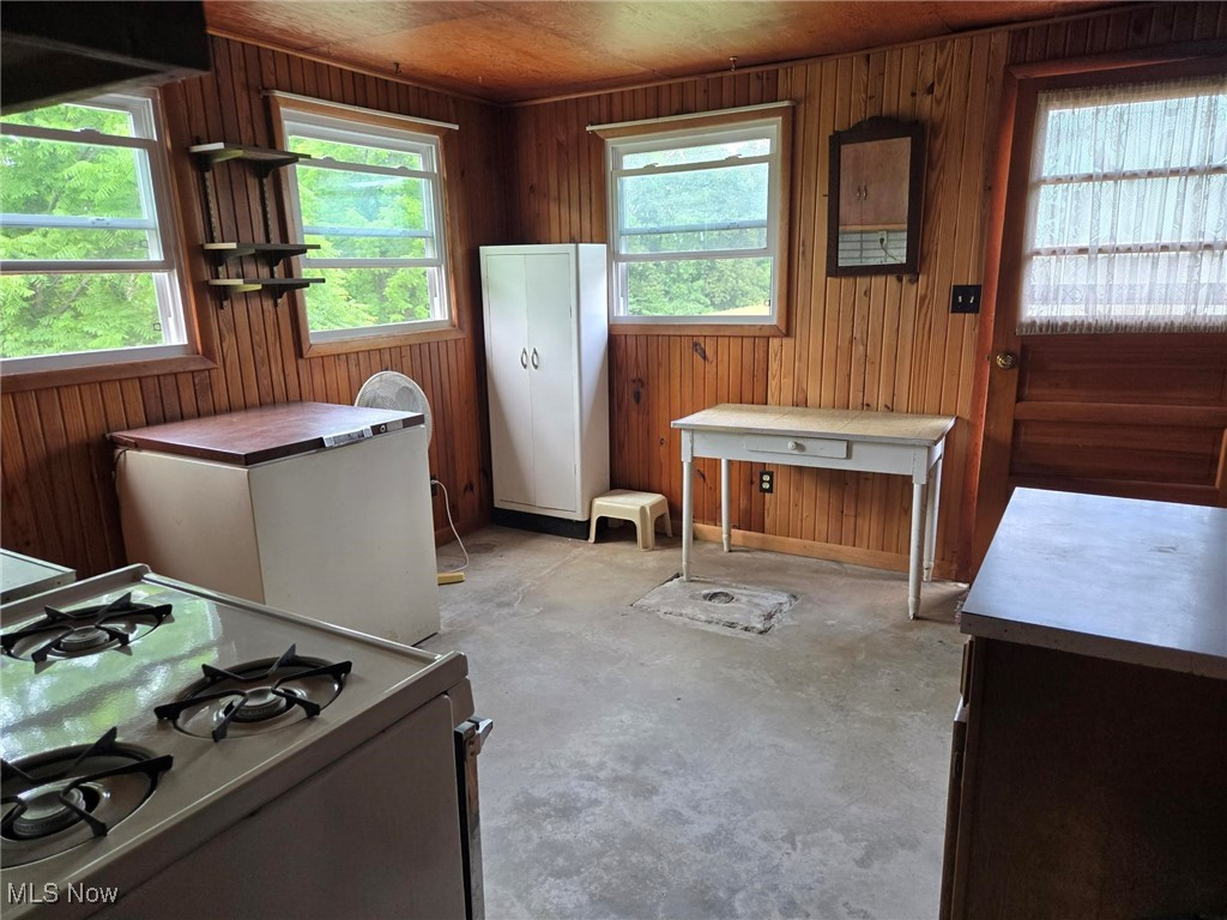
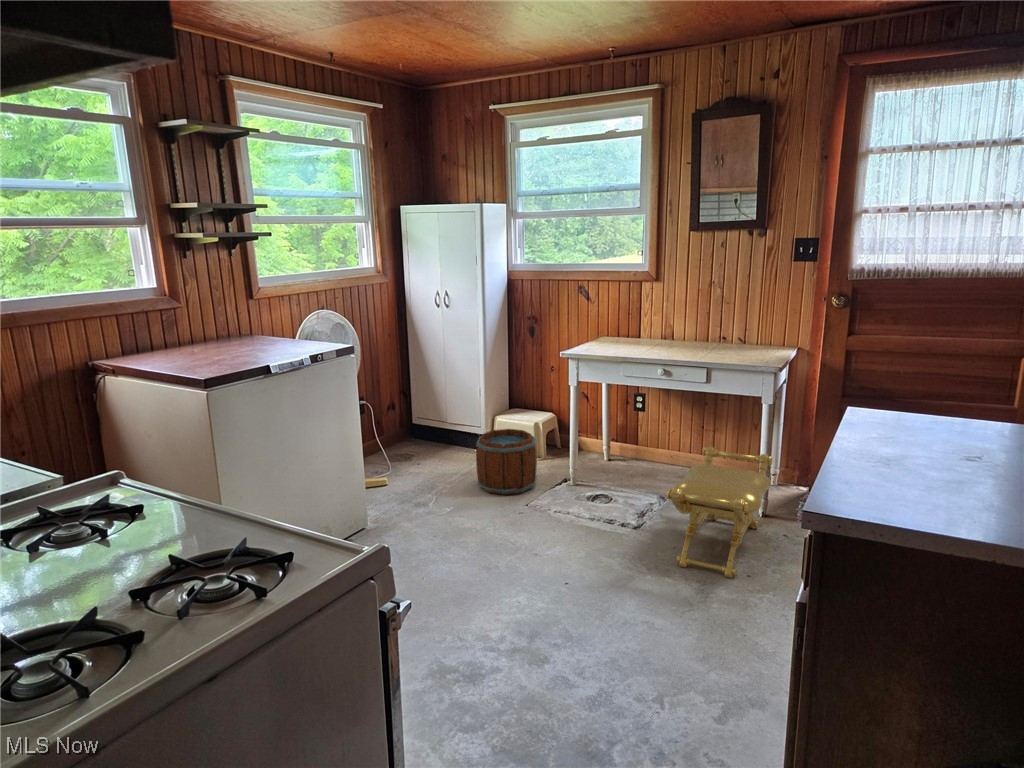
+ bucket [475,428,538,496]
+ stool [665,446,774,579]
